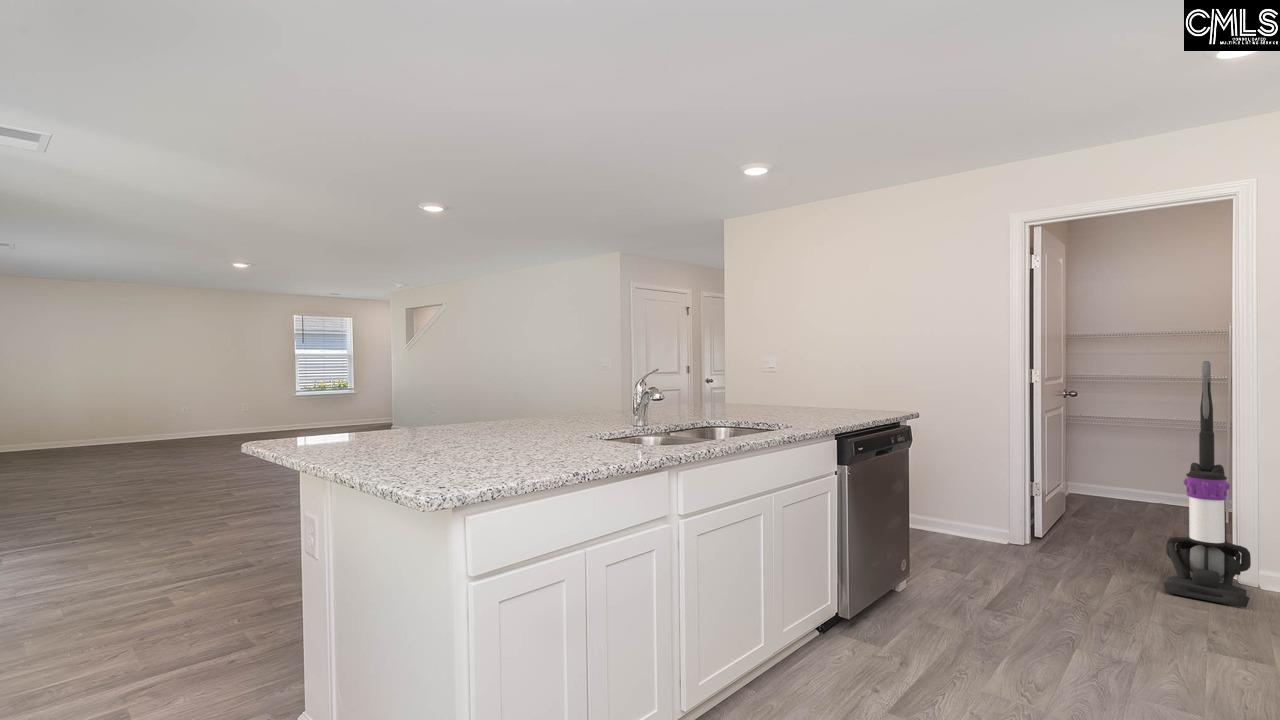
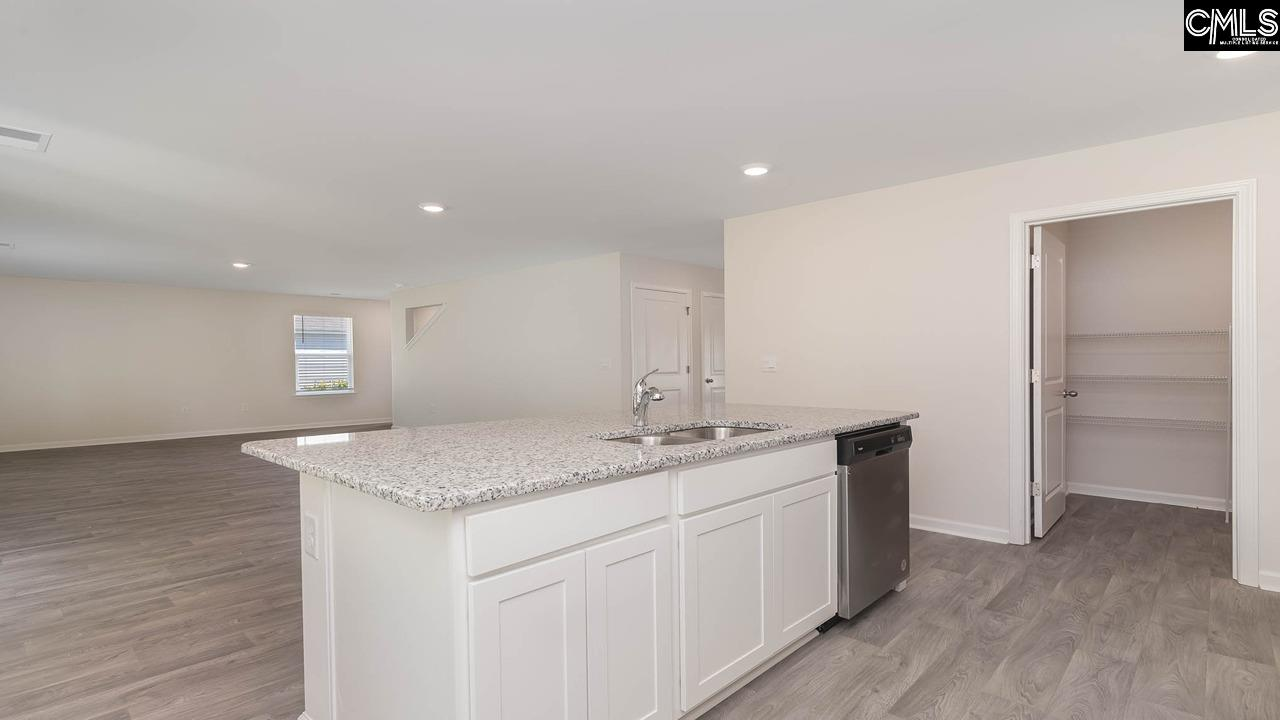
- vacuum cleaner [1163,360,1252,608]
